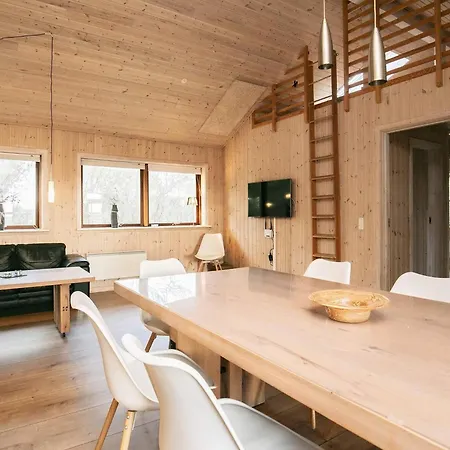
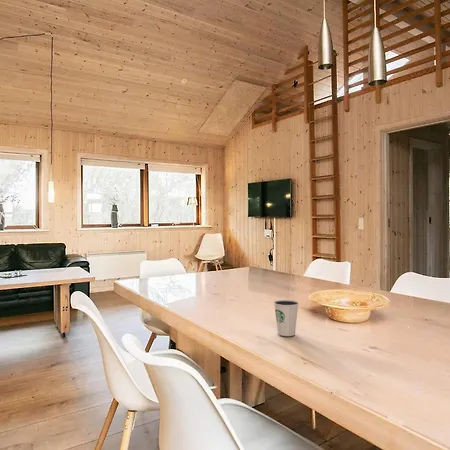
+ dixie cup [273,299,300,337]
